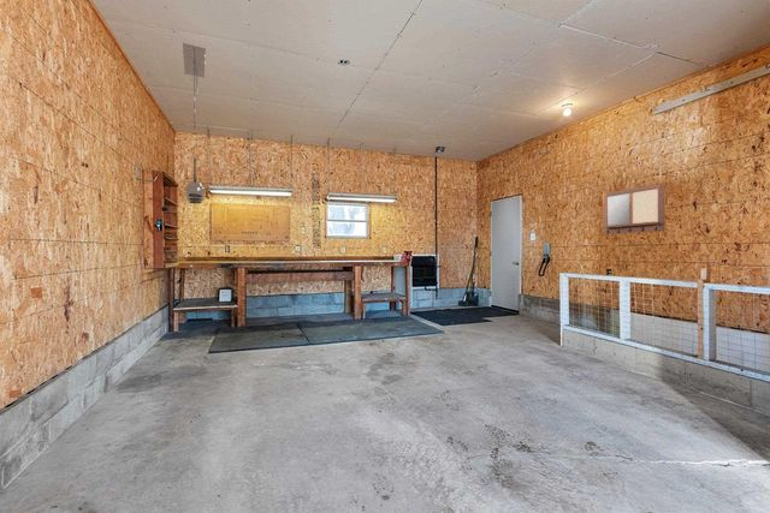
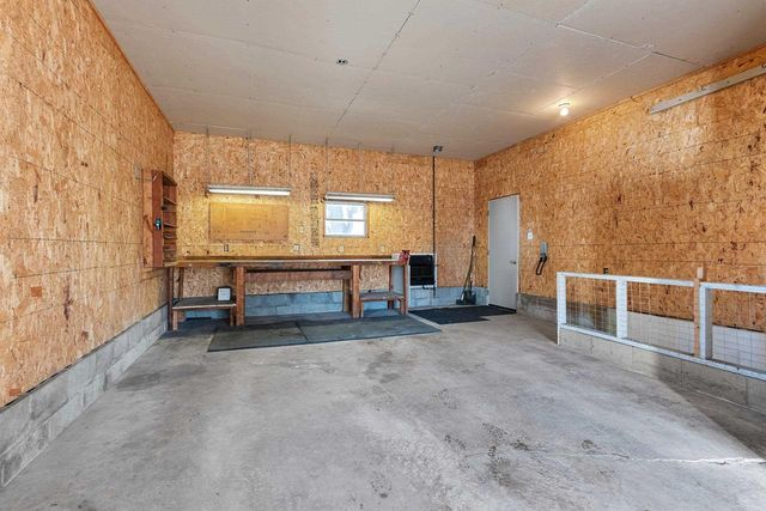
- light fixture [182,42,207,204]
- writing board [602,181,665,235]
